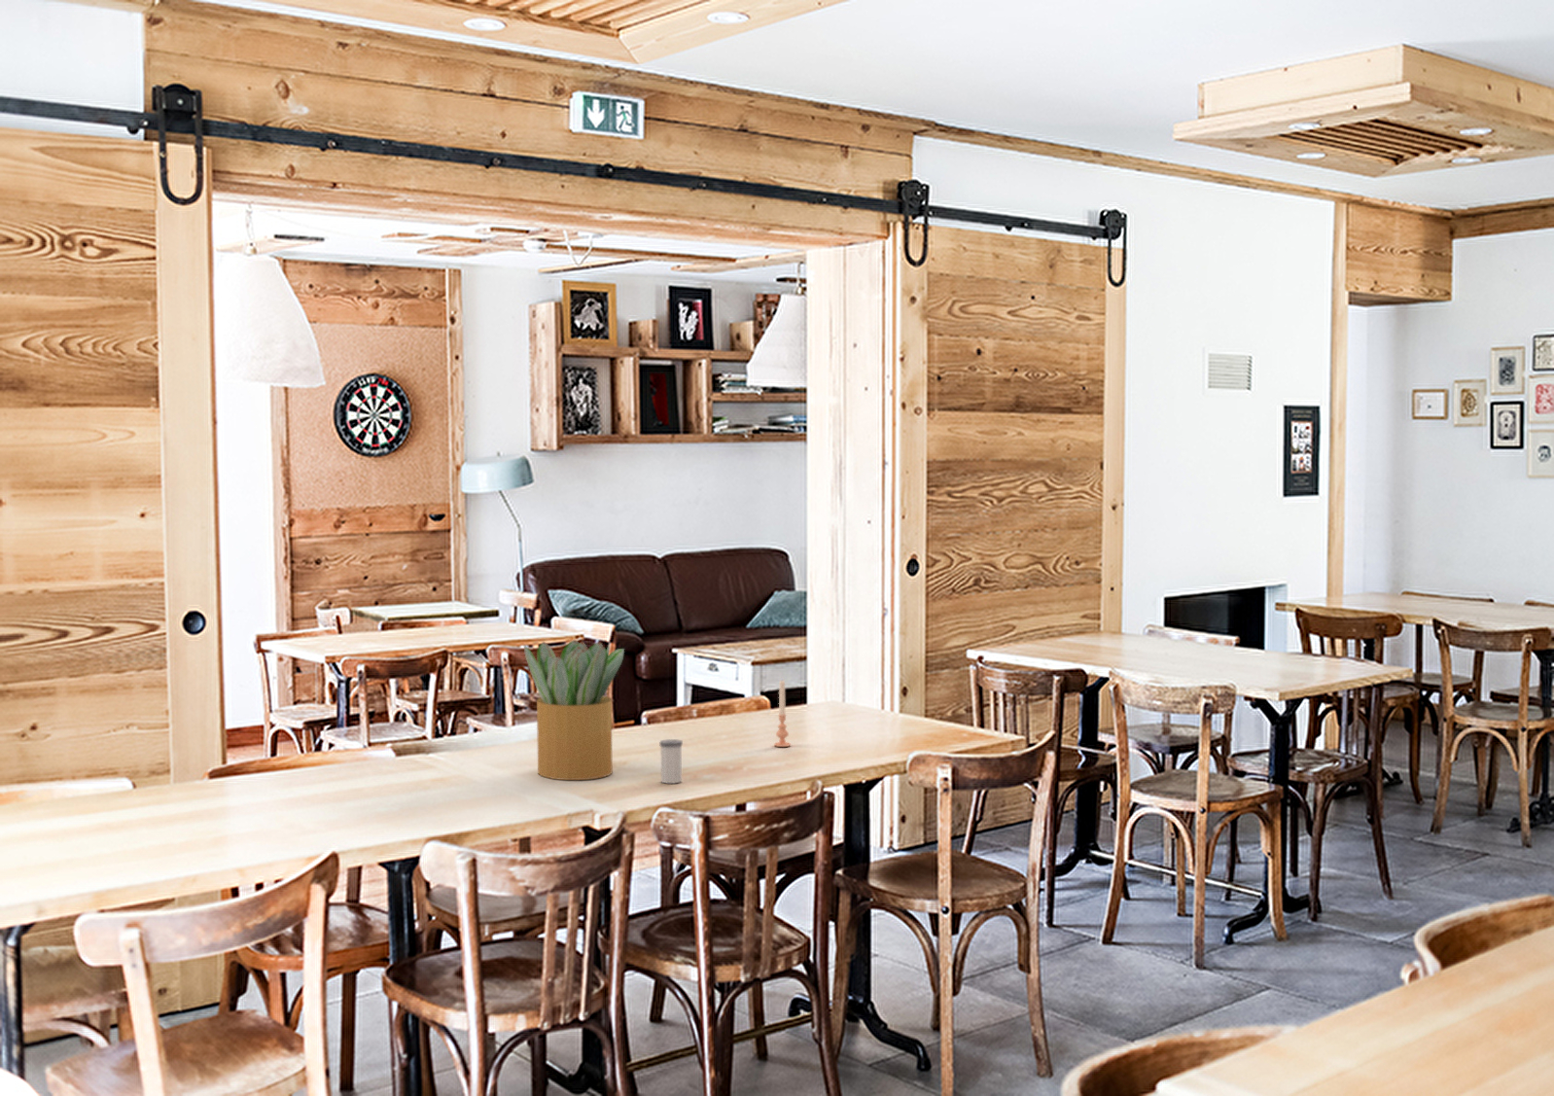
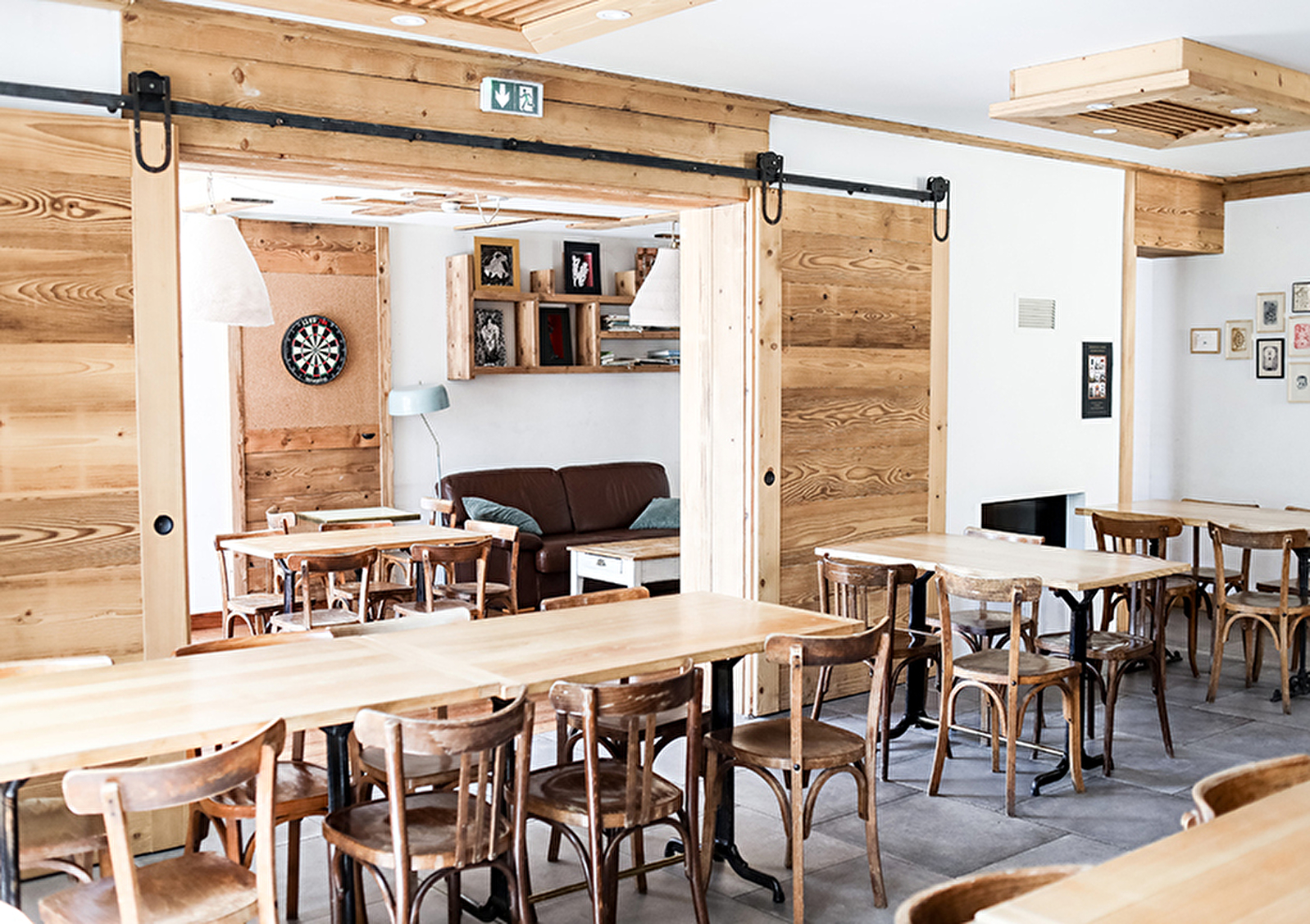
- candle [773,680,791,747]
- potted plant [523,639,625,780]
- salt shaker [660,738,683,784]
